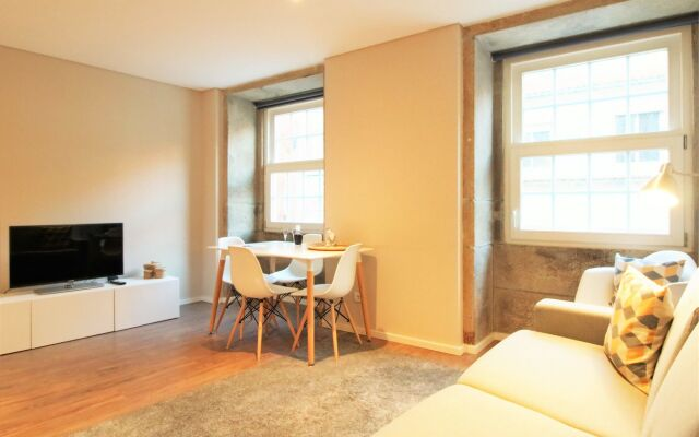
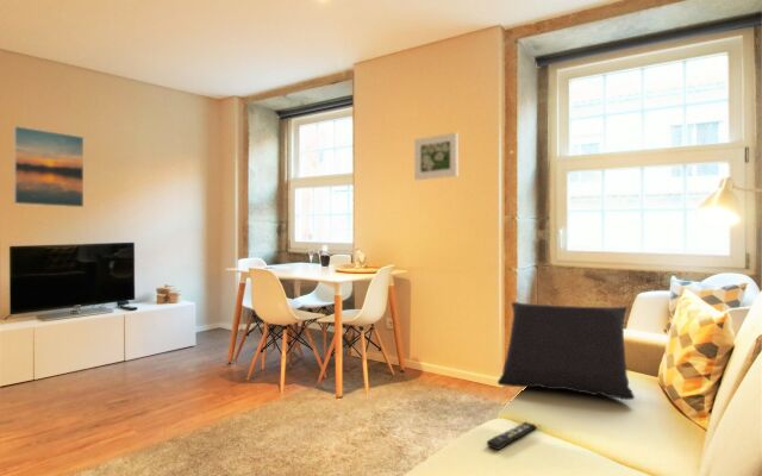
+ remote control [486,420,537,451]
+ cushion [496,301,636,401]
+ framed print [413,131,460,182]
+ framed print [12,125,85,208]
